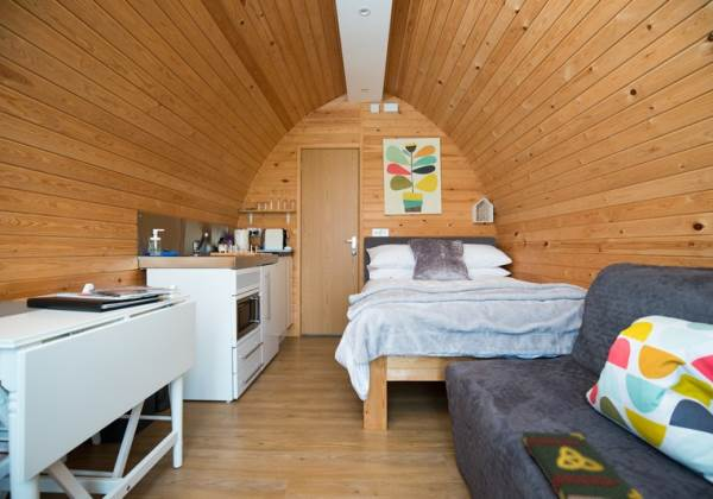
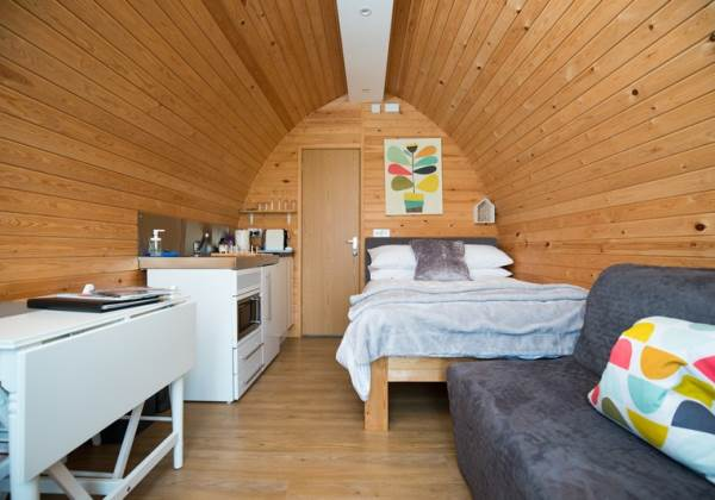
- book [522,430,644,499]
